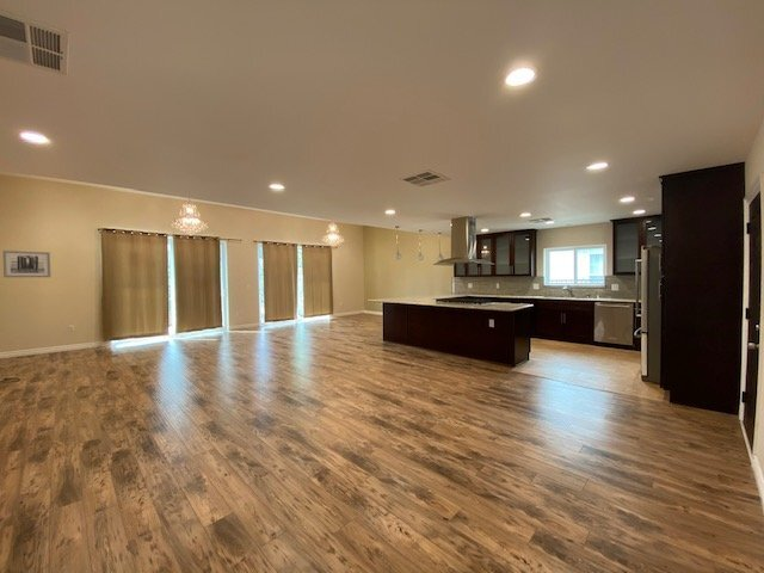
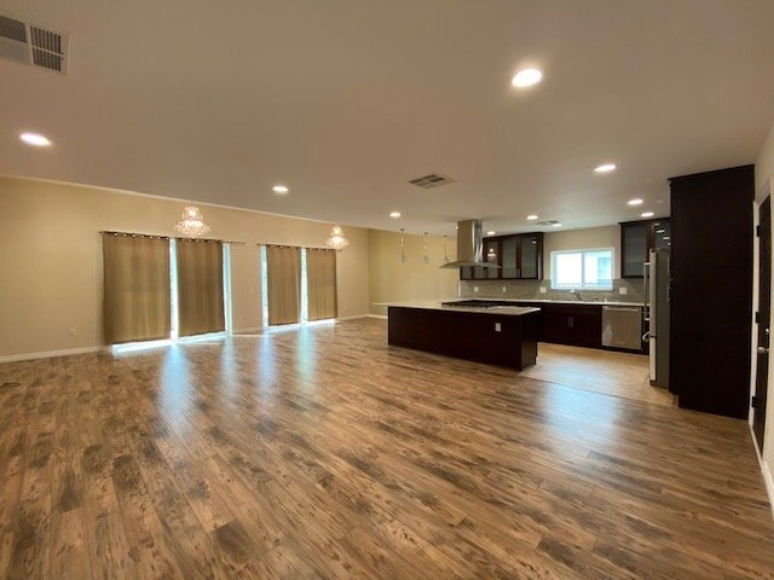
- wall art [2,249,51,278]
